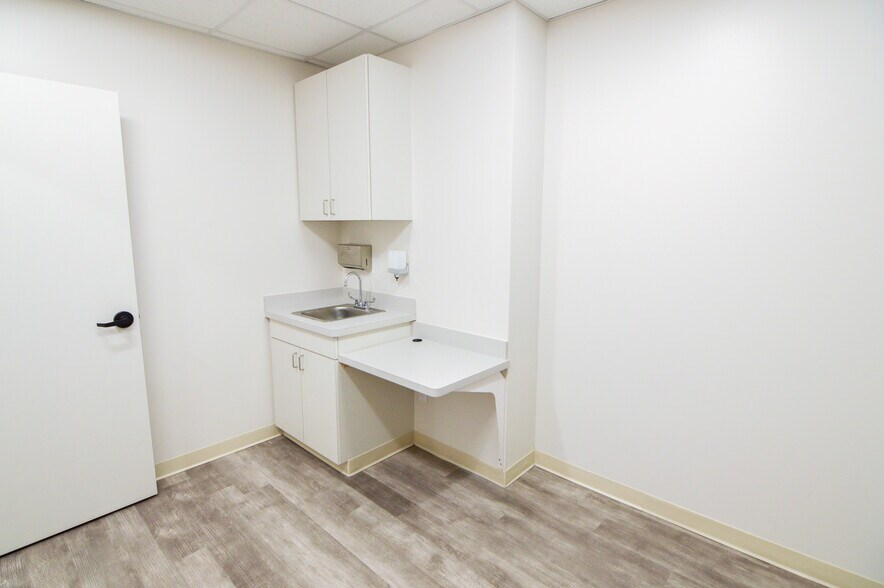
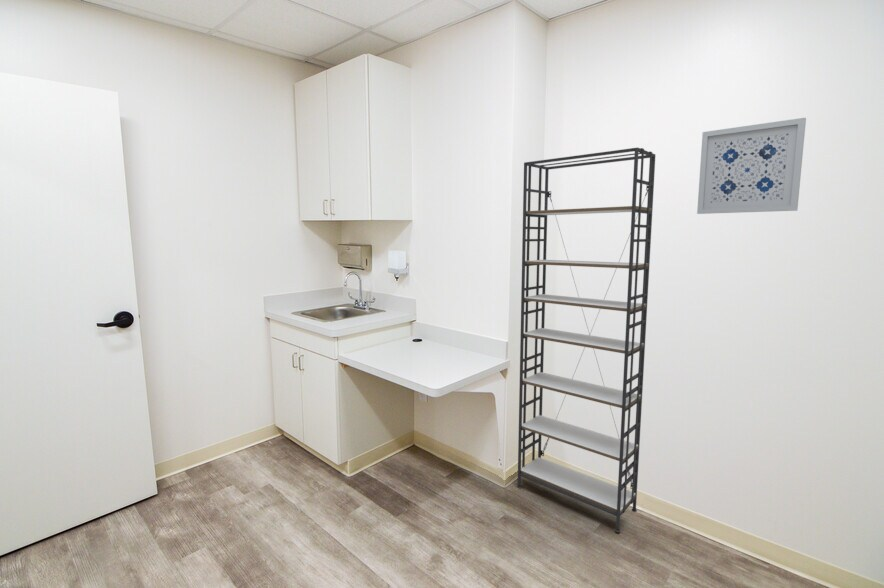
+ shelving unit [516,147,656,533]
+ wall art [696,117,807,215]
